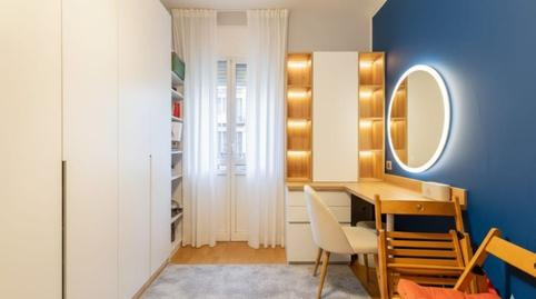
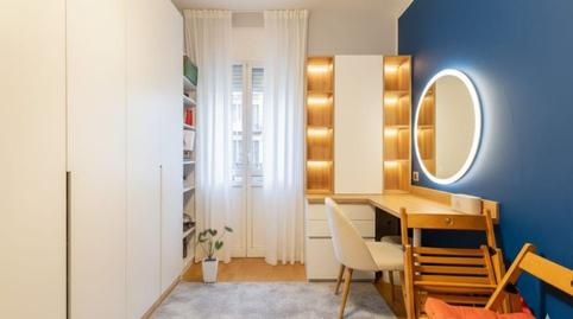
+ house plant [195,224,234,283]
